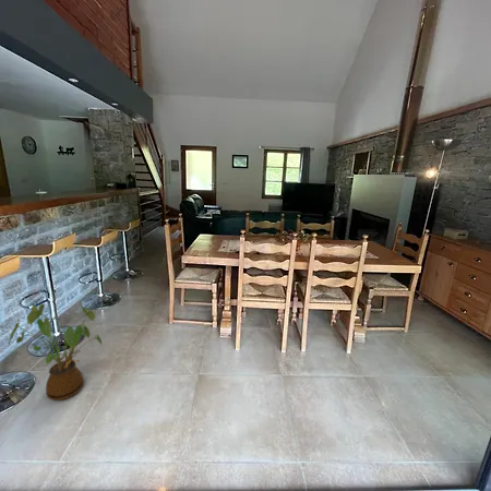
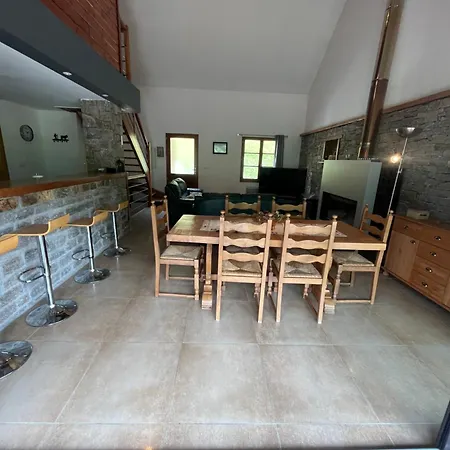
- house plant [8,303,103,402]
